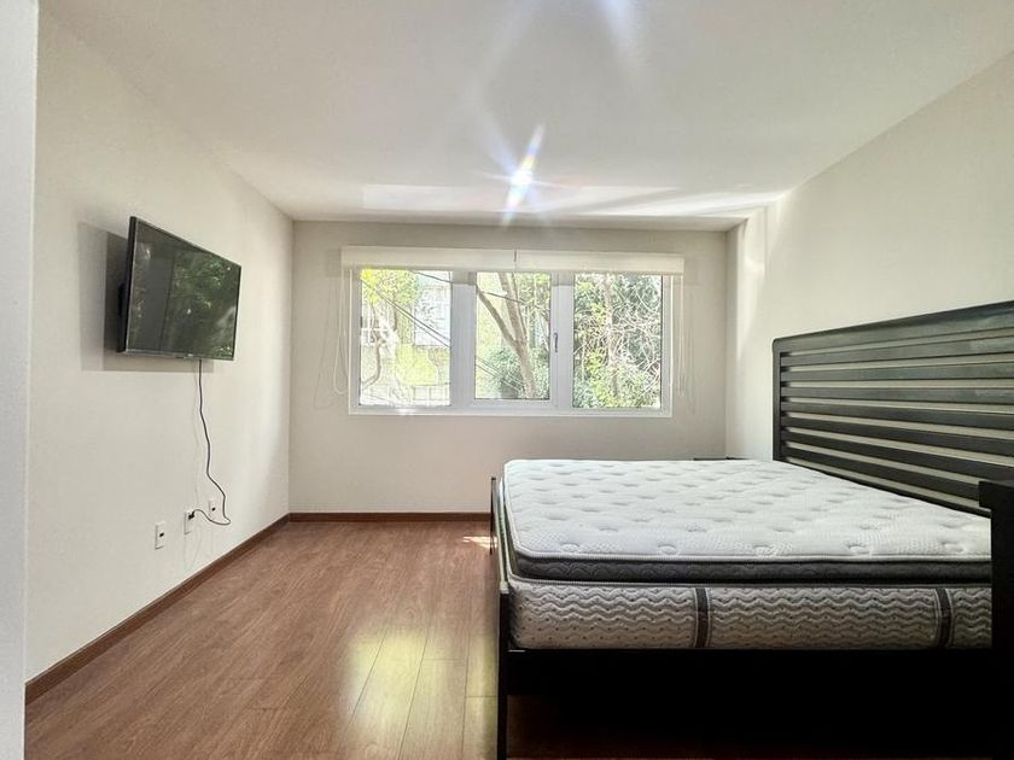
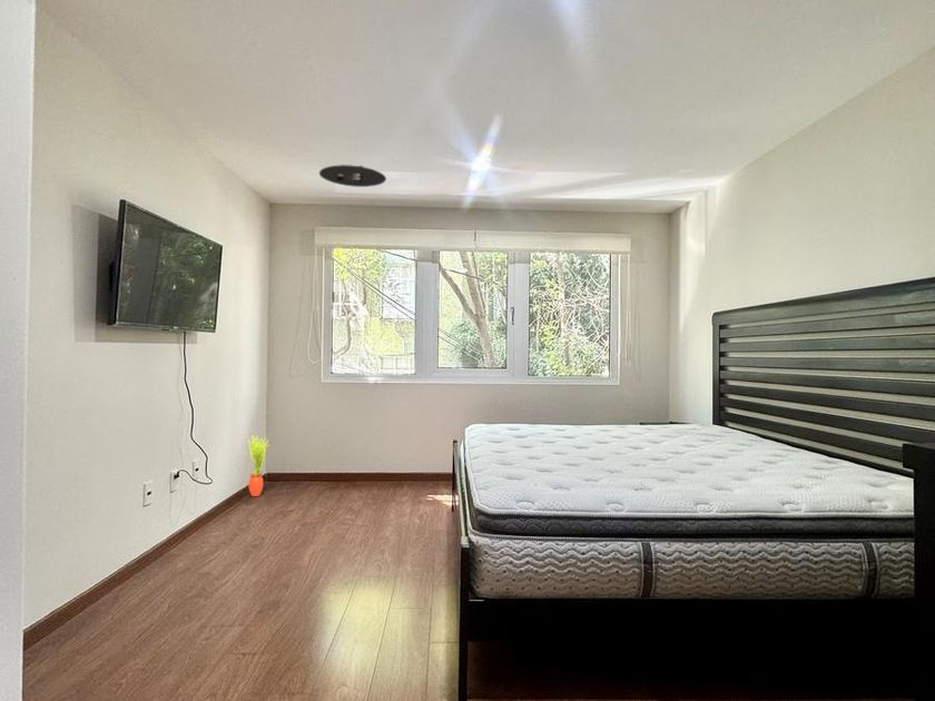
+ ceiling light [318,164,387,188]
+ potted plant [246,435,269,497]
